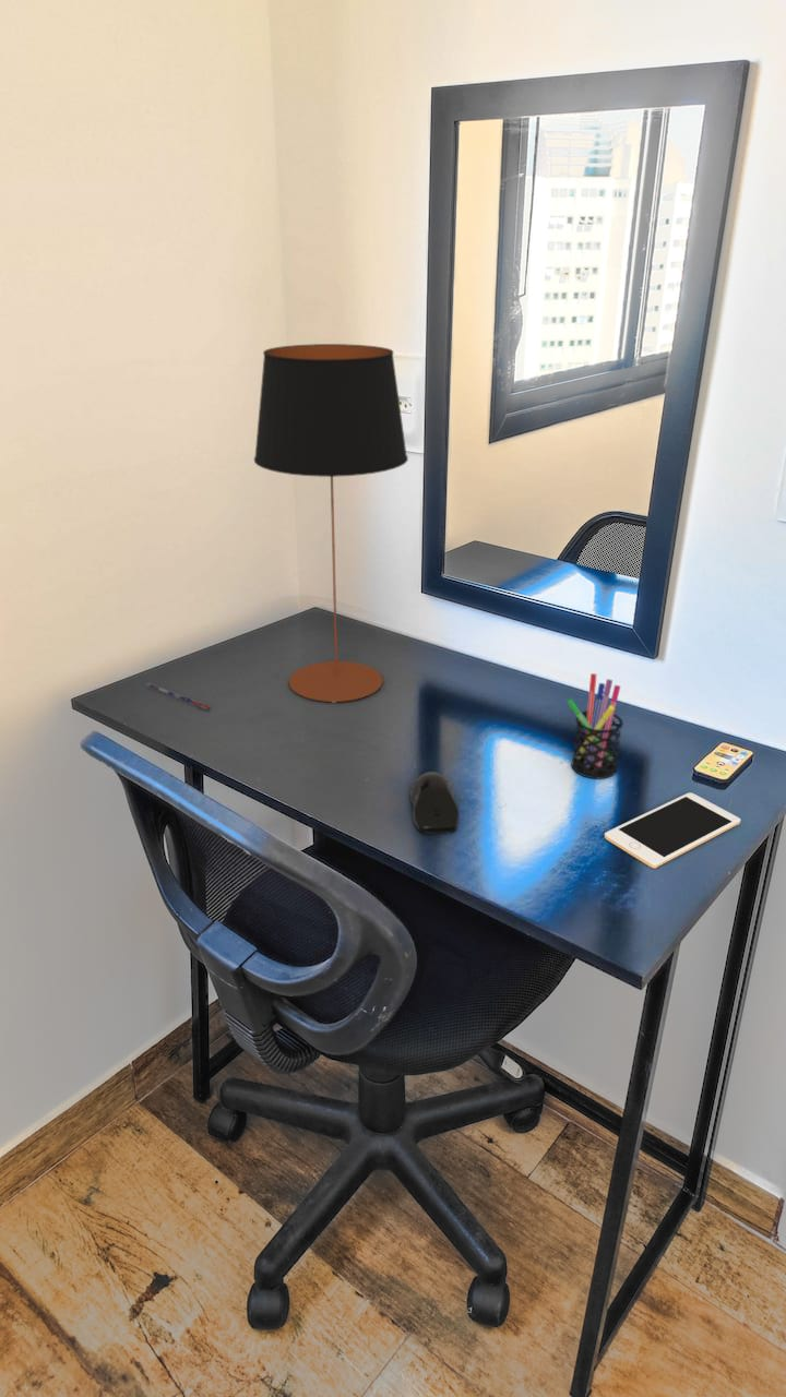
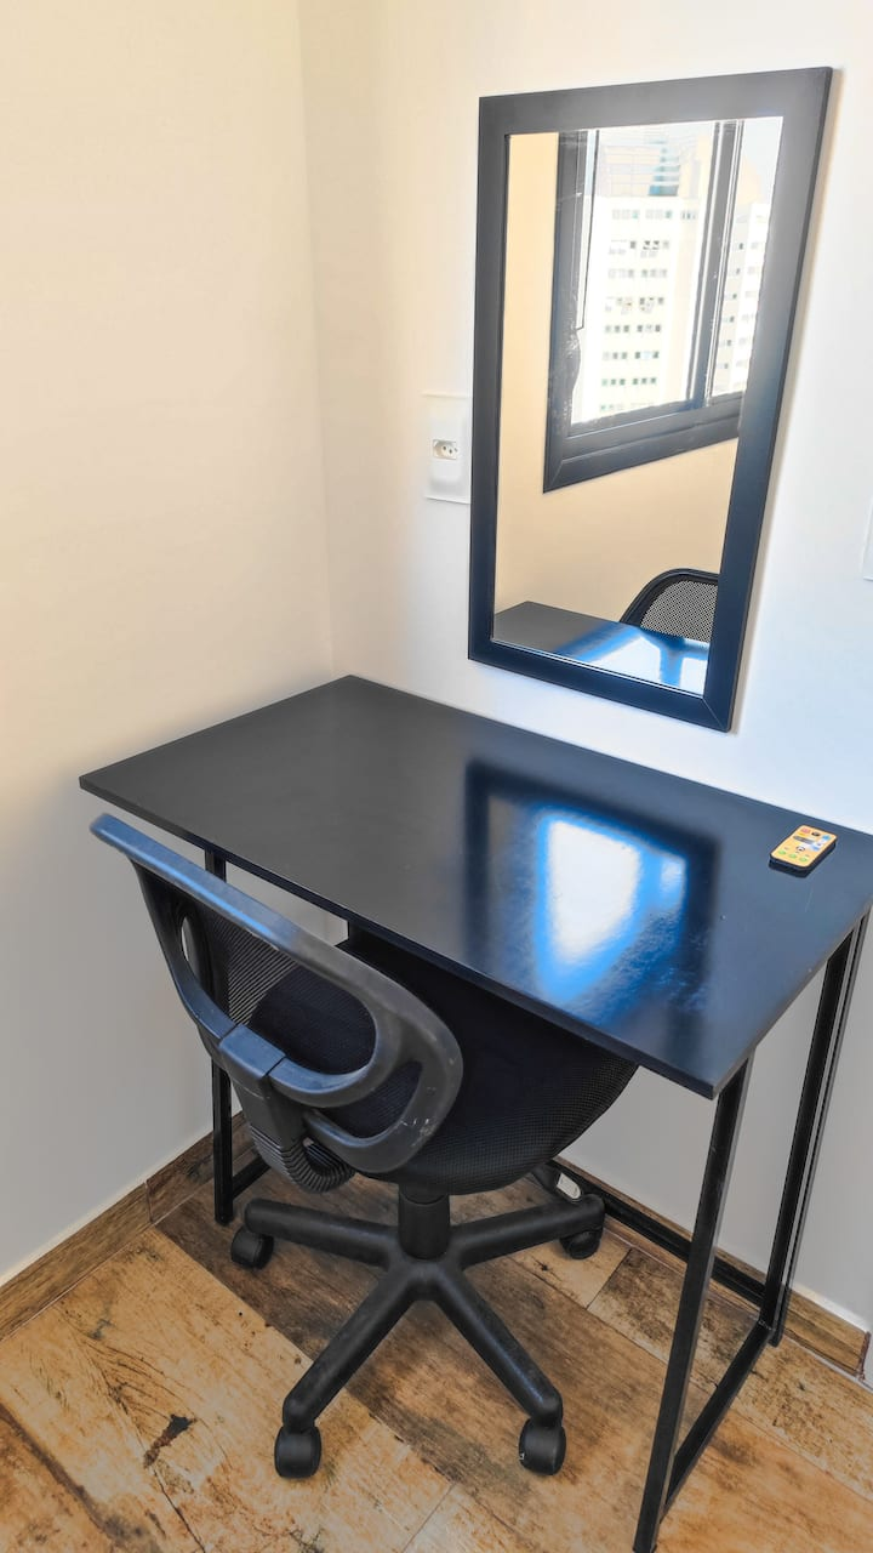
- pen holder [567,672,624,779]
- pen [144,682,211,711]
- cell phone [604,791,741,869]
- table lamp [253,343,409,704]
- computer mouse [409,771,460,835]
